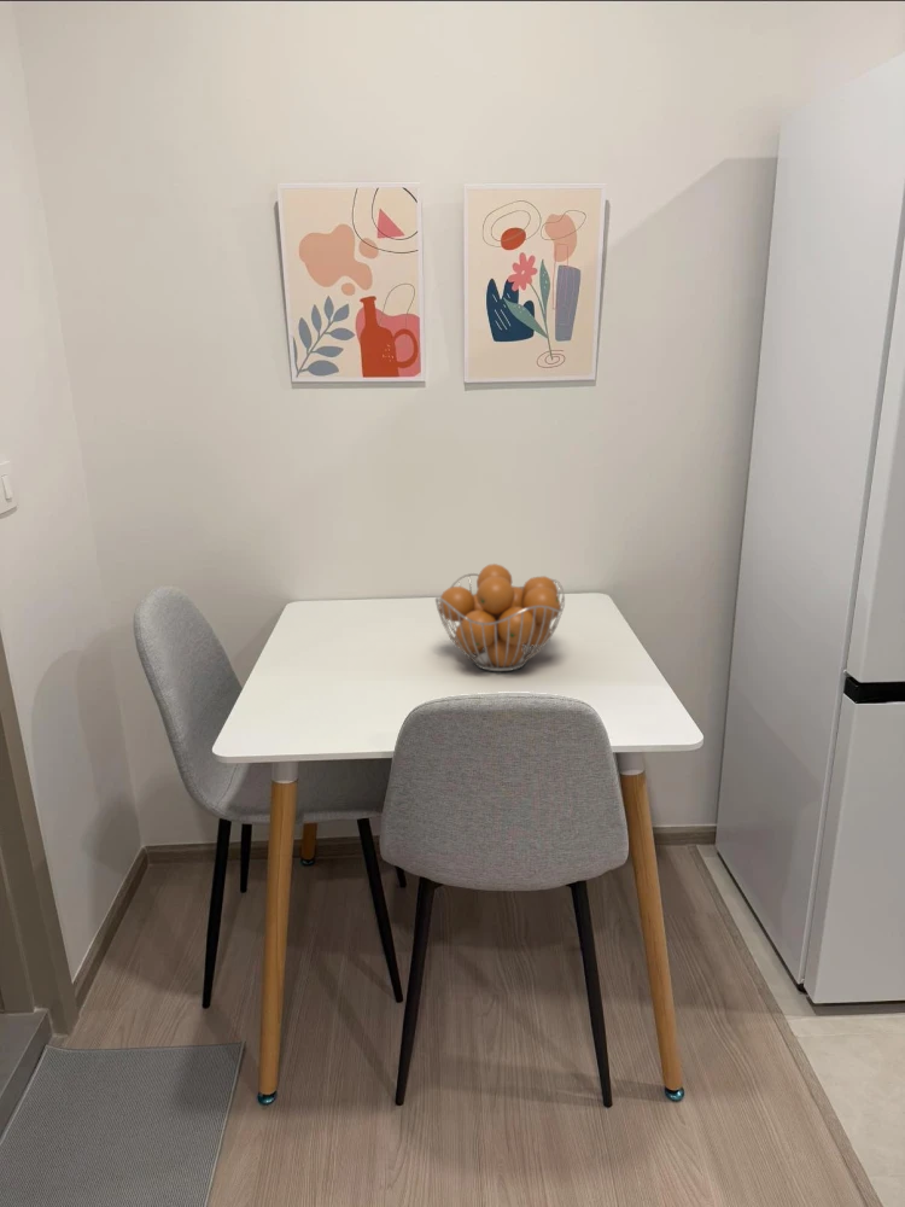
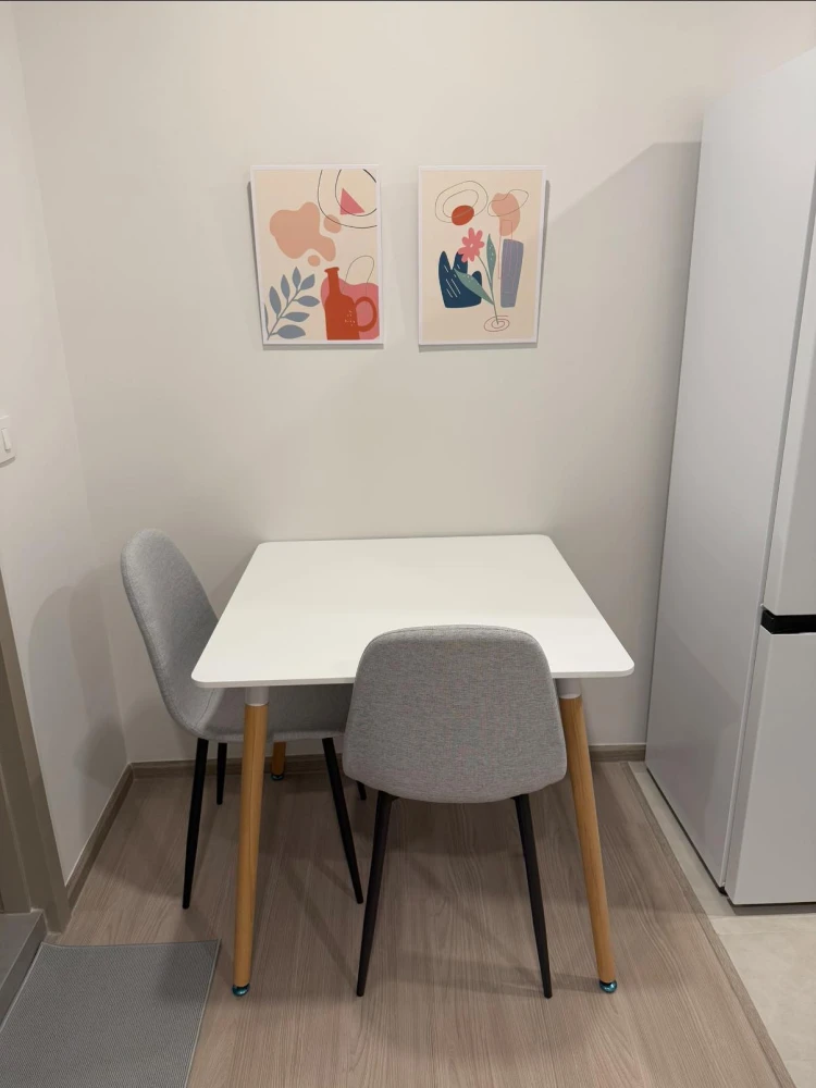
- fruit basket [434,562,566,672]
